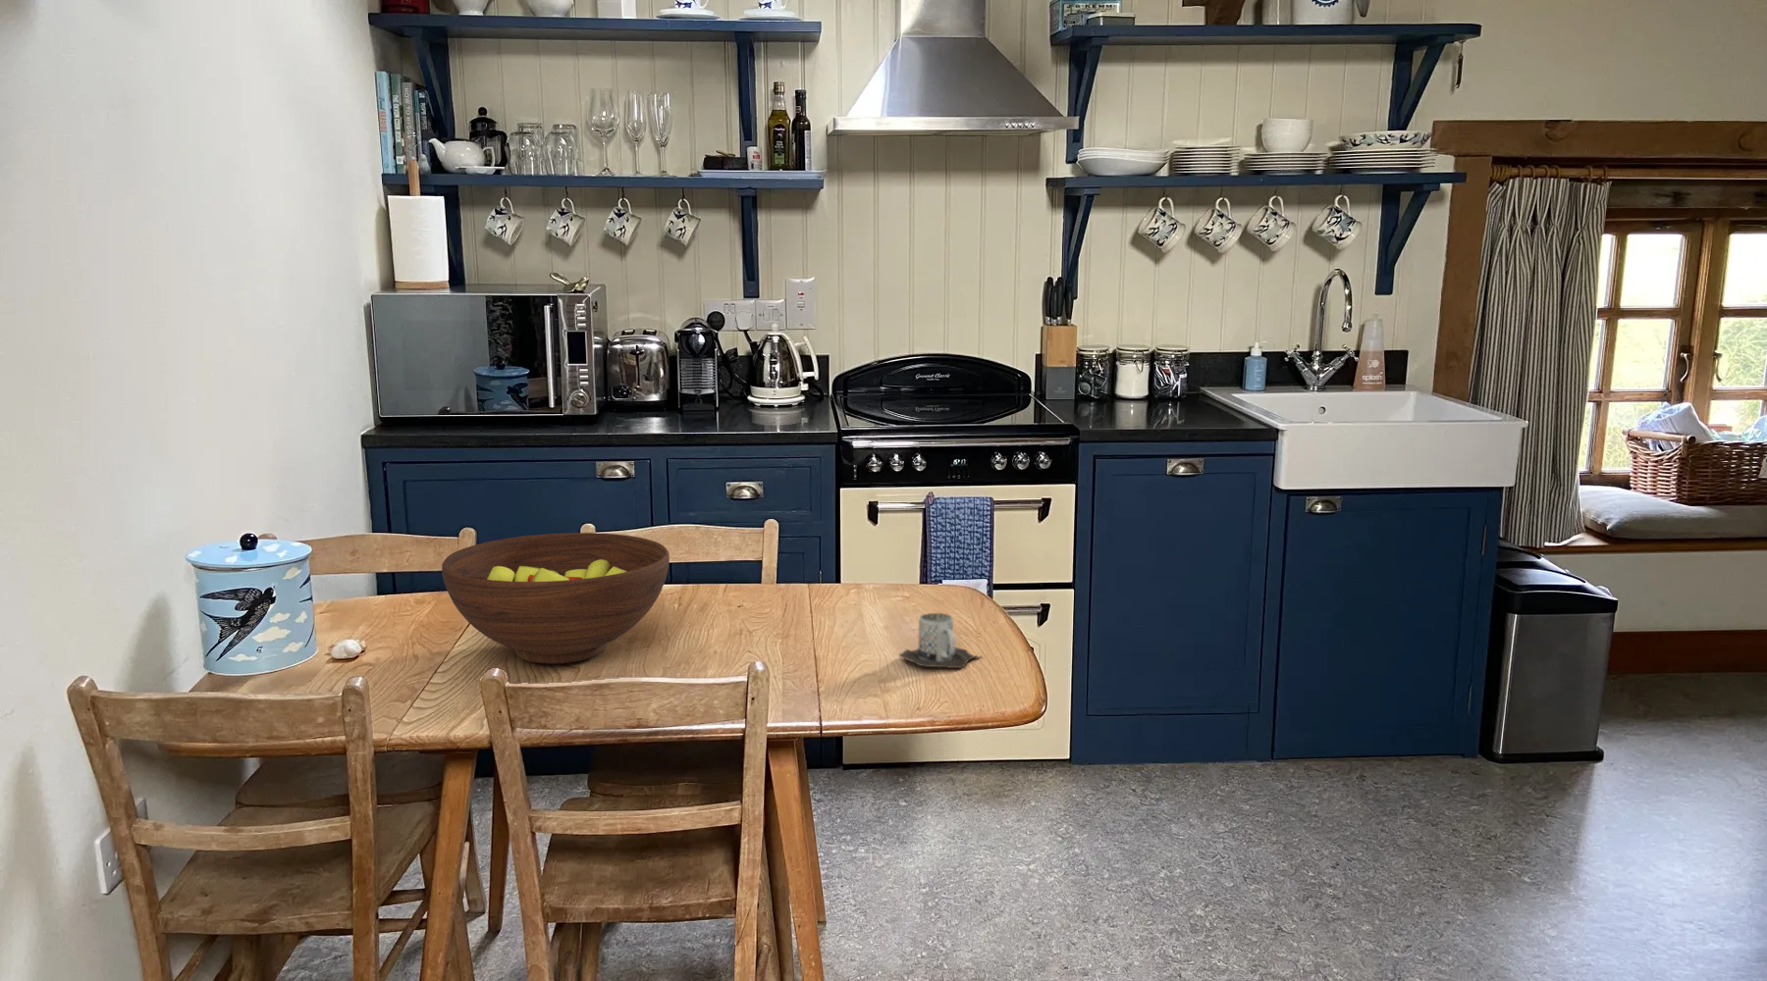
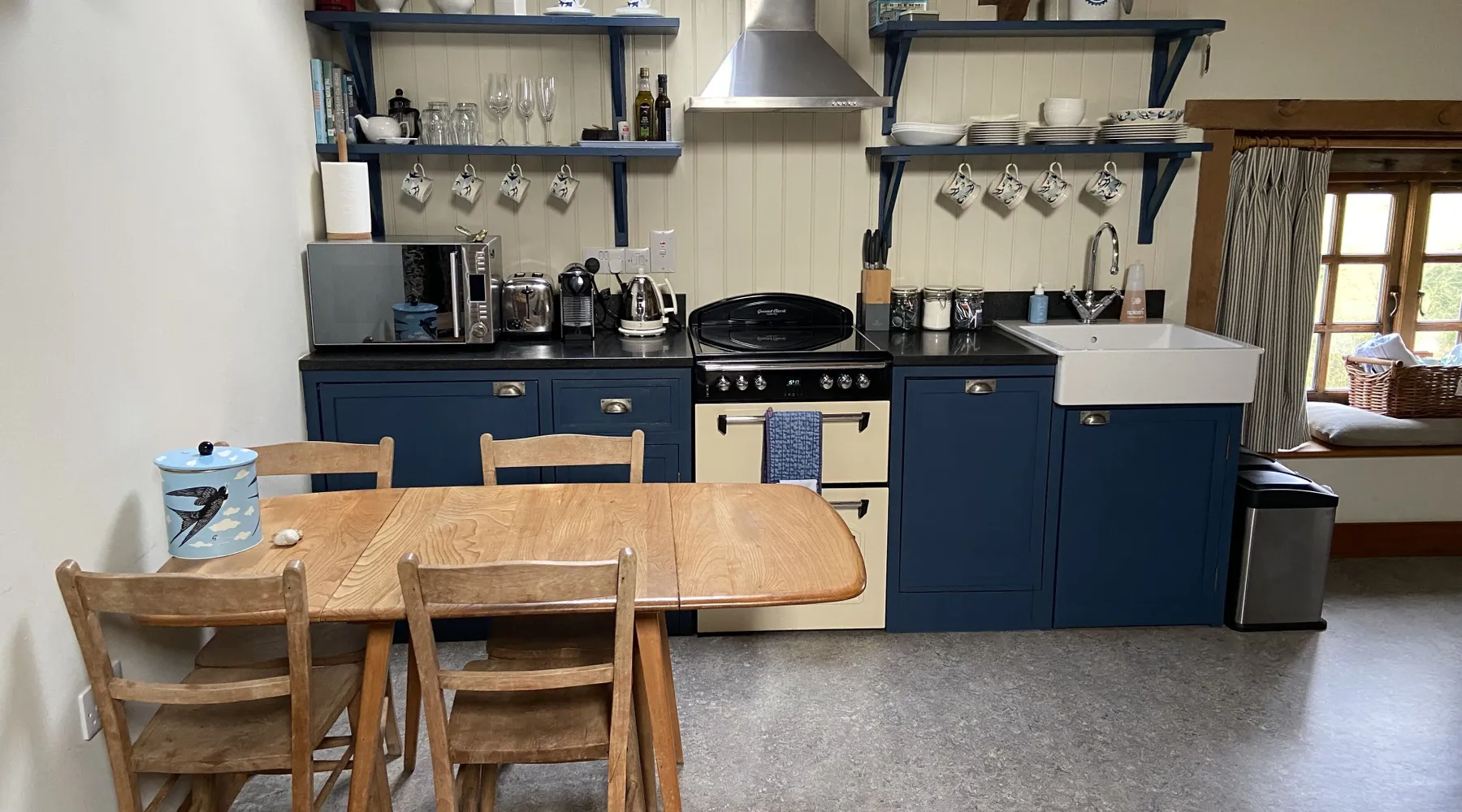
- fruit bowl [441,532,671,664]
- mug [898,613,984,669]
